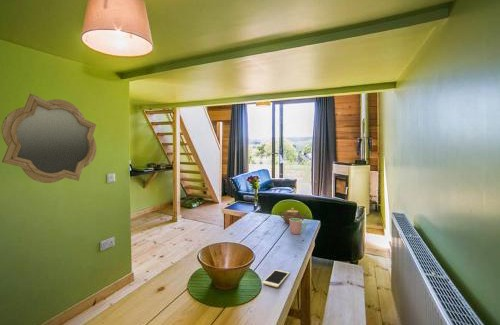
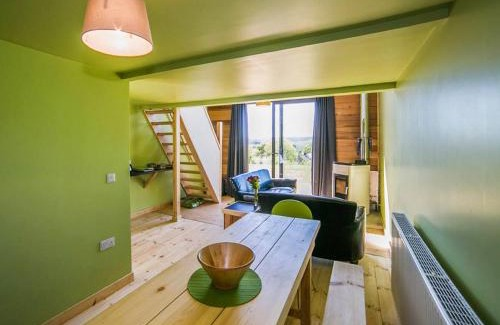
- cell phone [261,269,290,288]
- cup [288,218,306,235]
- teapot [278,207,309,225]
- mirror [1,93,98,184]
